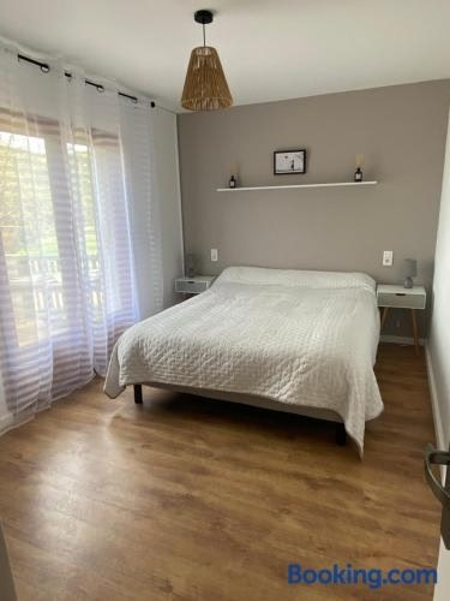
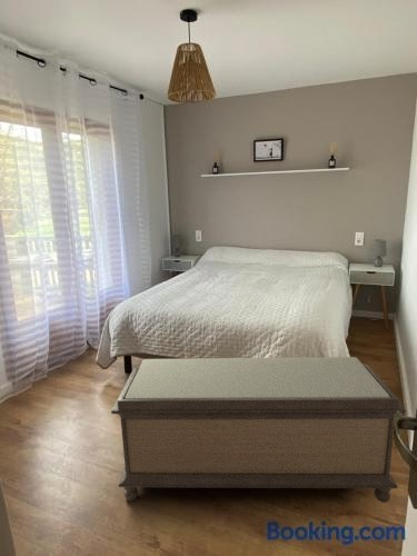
+ bench [110,356,407,504]
